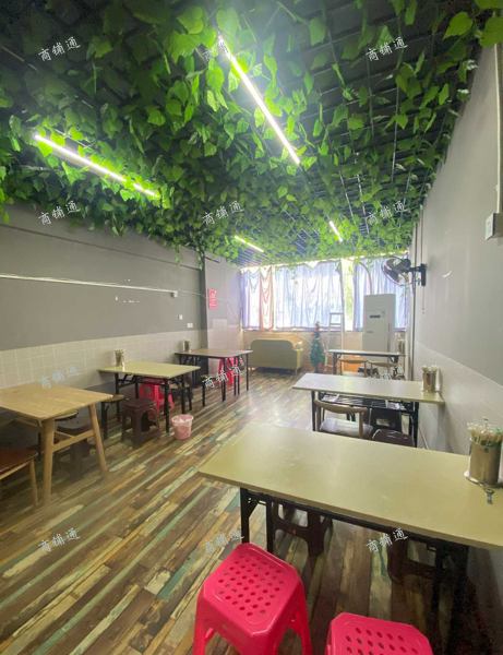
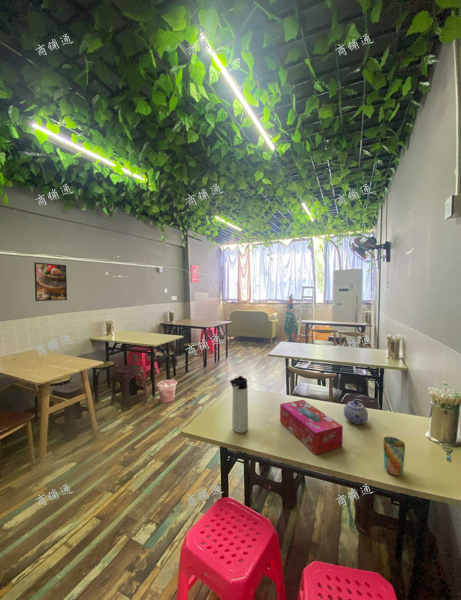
+ thermos bottle [229,375,249,434]
+ cup [382,436,406,477]
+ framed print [33,261,68,302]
+ tissue box [279,399,344,456]
+ teapot [343,398,369,426]
